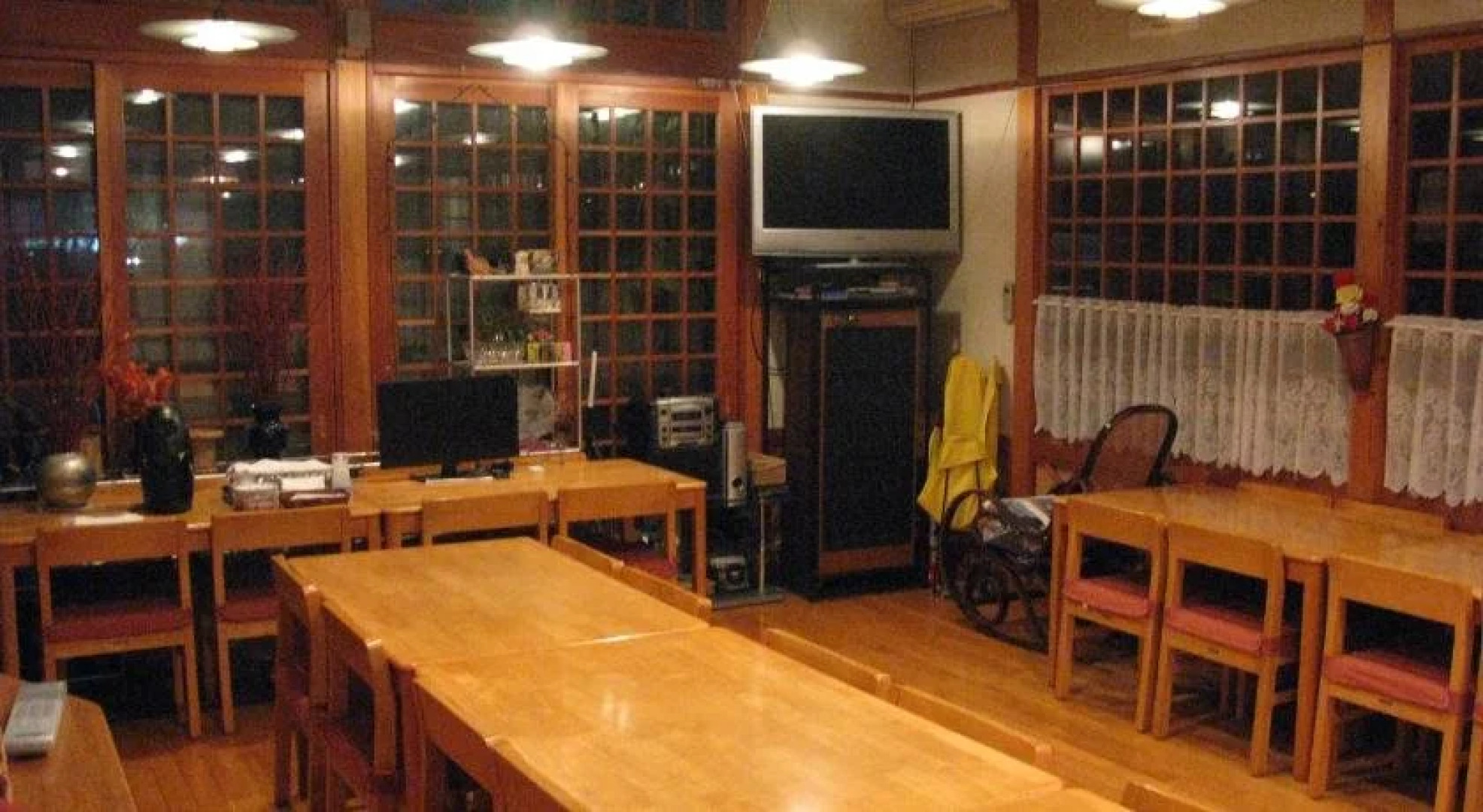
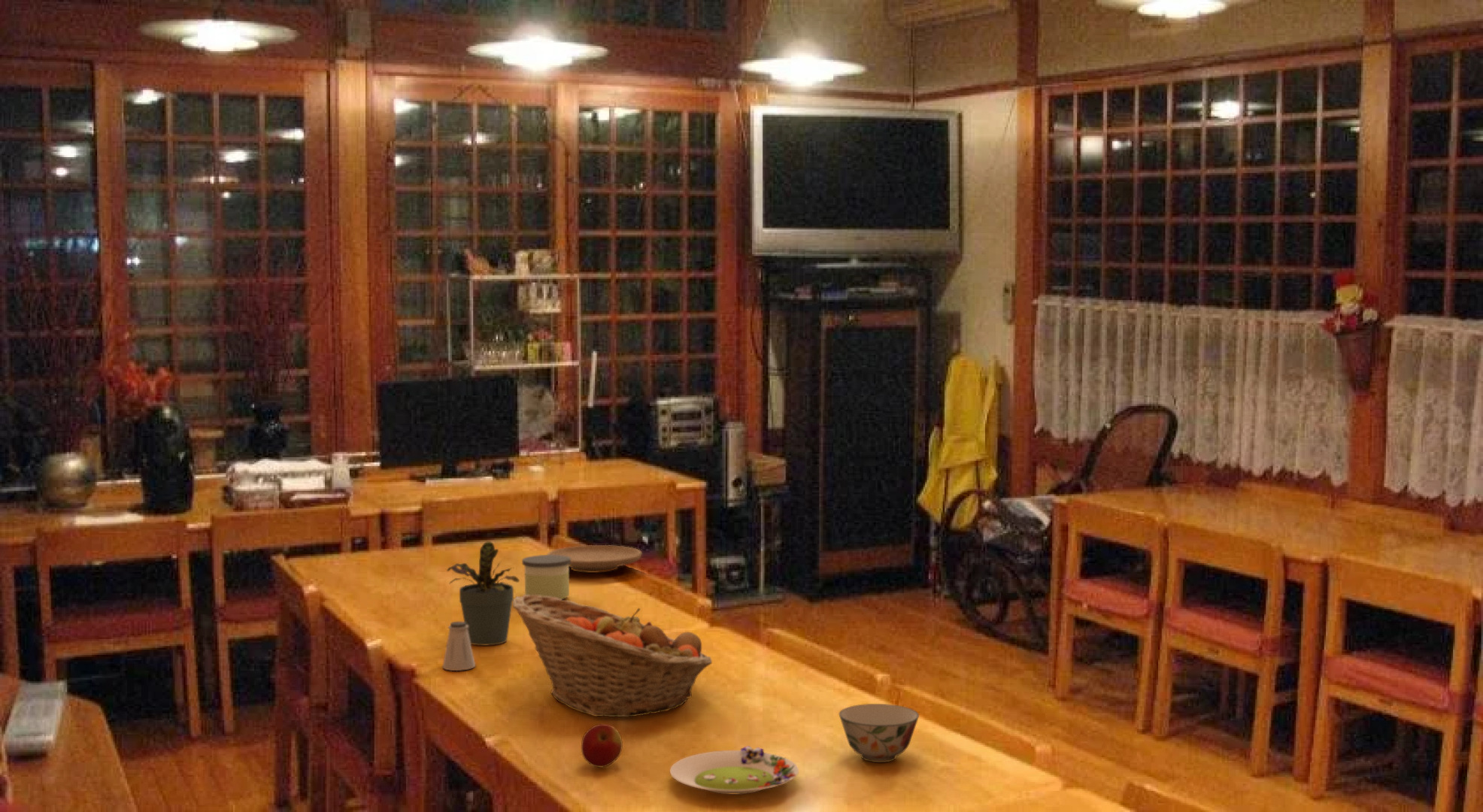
+ candle [521,554,571,600]
+ apple [581,723,623,768]
+ saltshaker [442,621,476,671]
+ plate [546,544,642,574]
+ soup bowl [839,703,920,763]
+ potted plant [446,541,520,646]
+ salad plate [669,745,799,795]
+ fruit basket [512,594,713,718]
